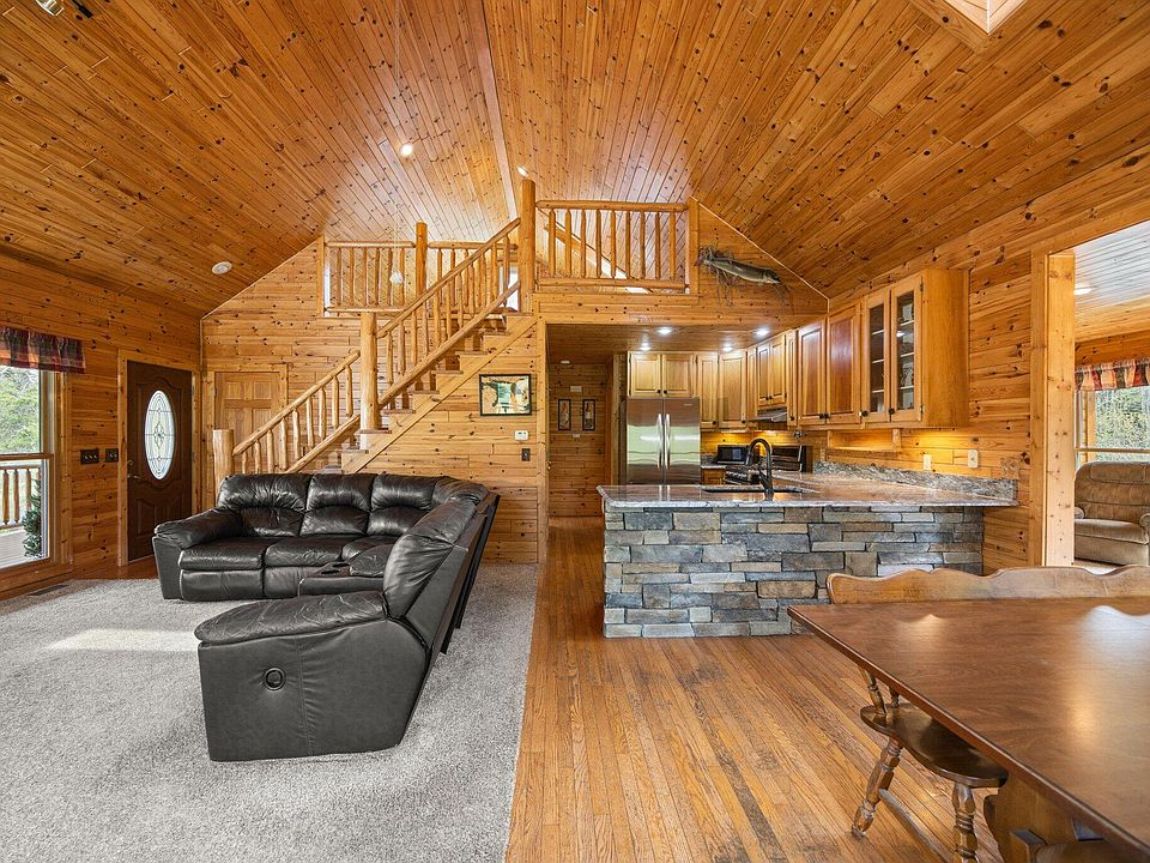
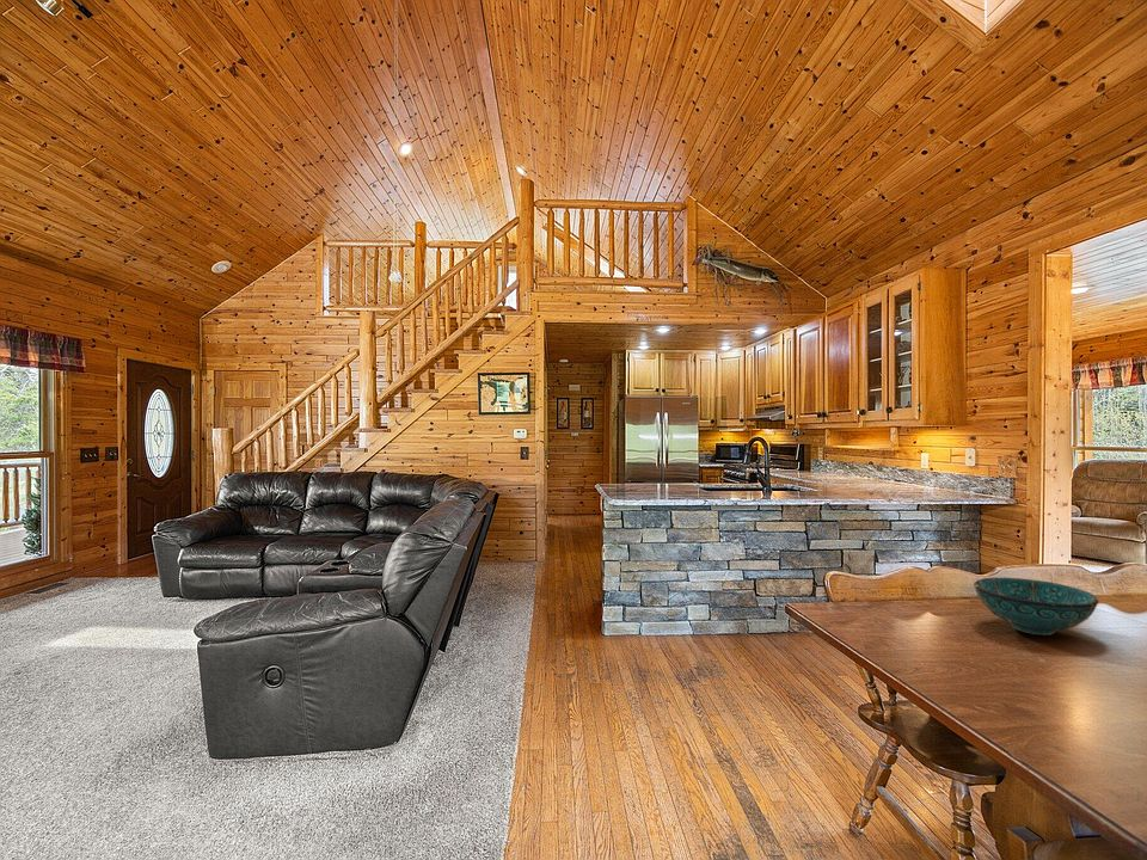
+ decorative bowl [973,577,1100,637]
